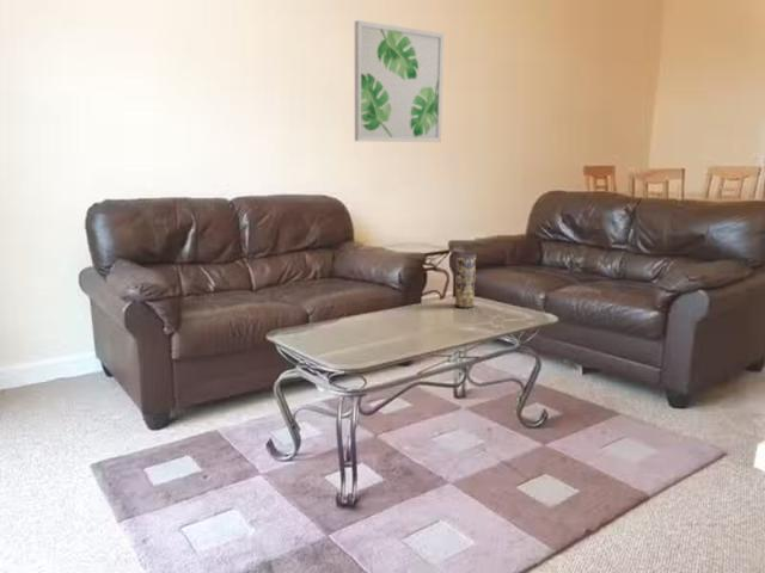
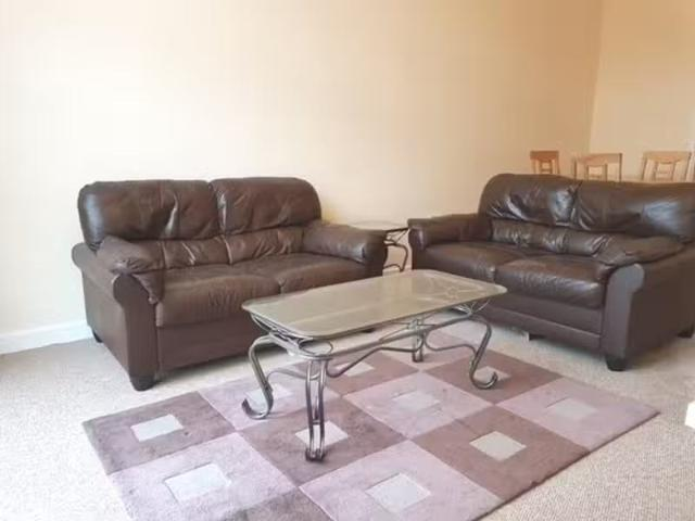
- wall art [354,19,446,143]
- vase [454,252,477,309]
